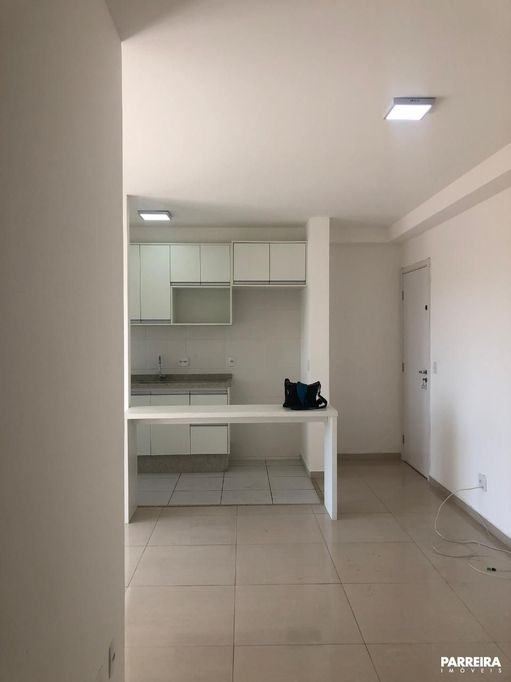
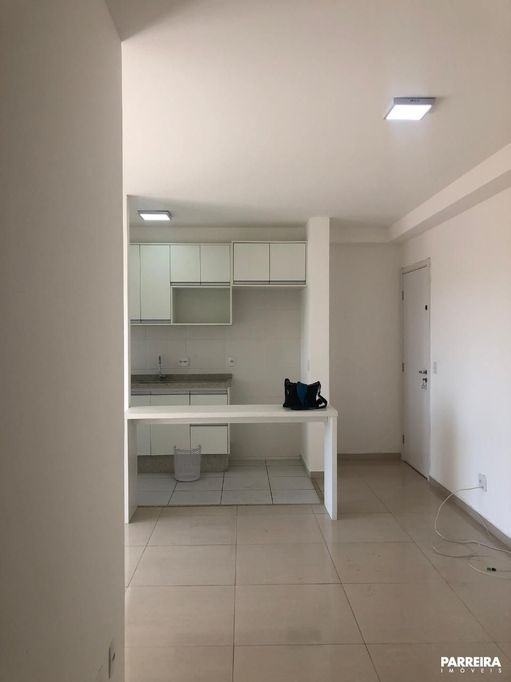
+ waste bin [173,444,202,482]
